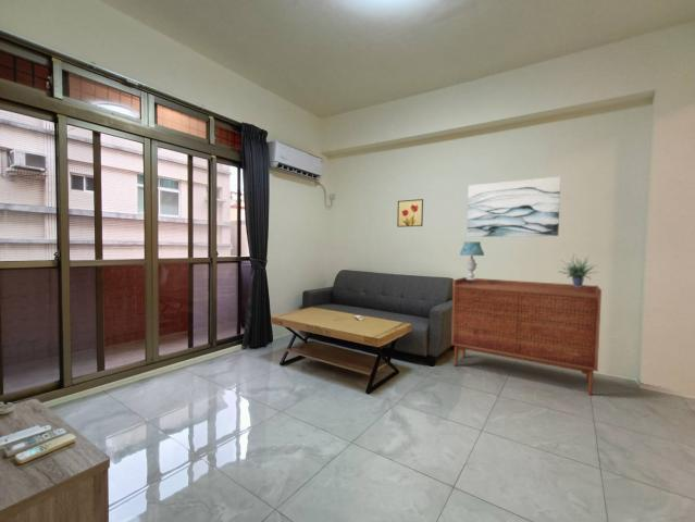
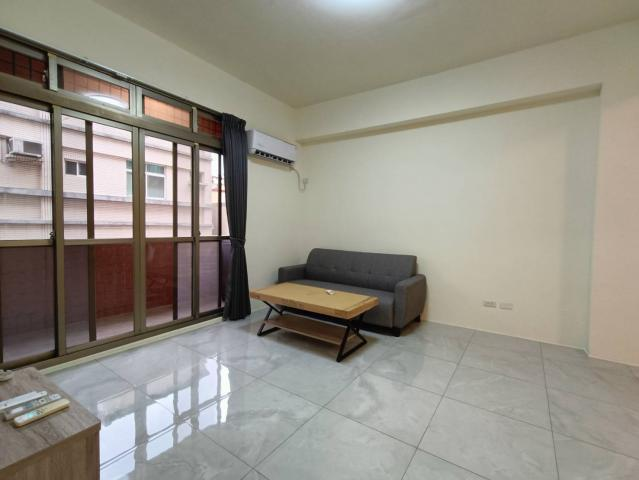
- wall art [466,176,561,238]
- potted plant [556,250,598,287]
- sideboard [450,276,603,397]
- wall art [396,198,424,228]
- table lamp [459,240,485,279]
